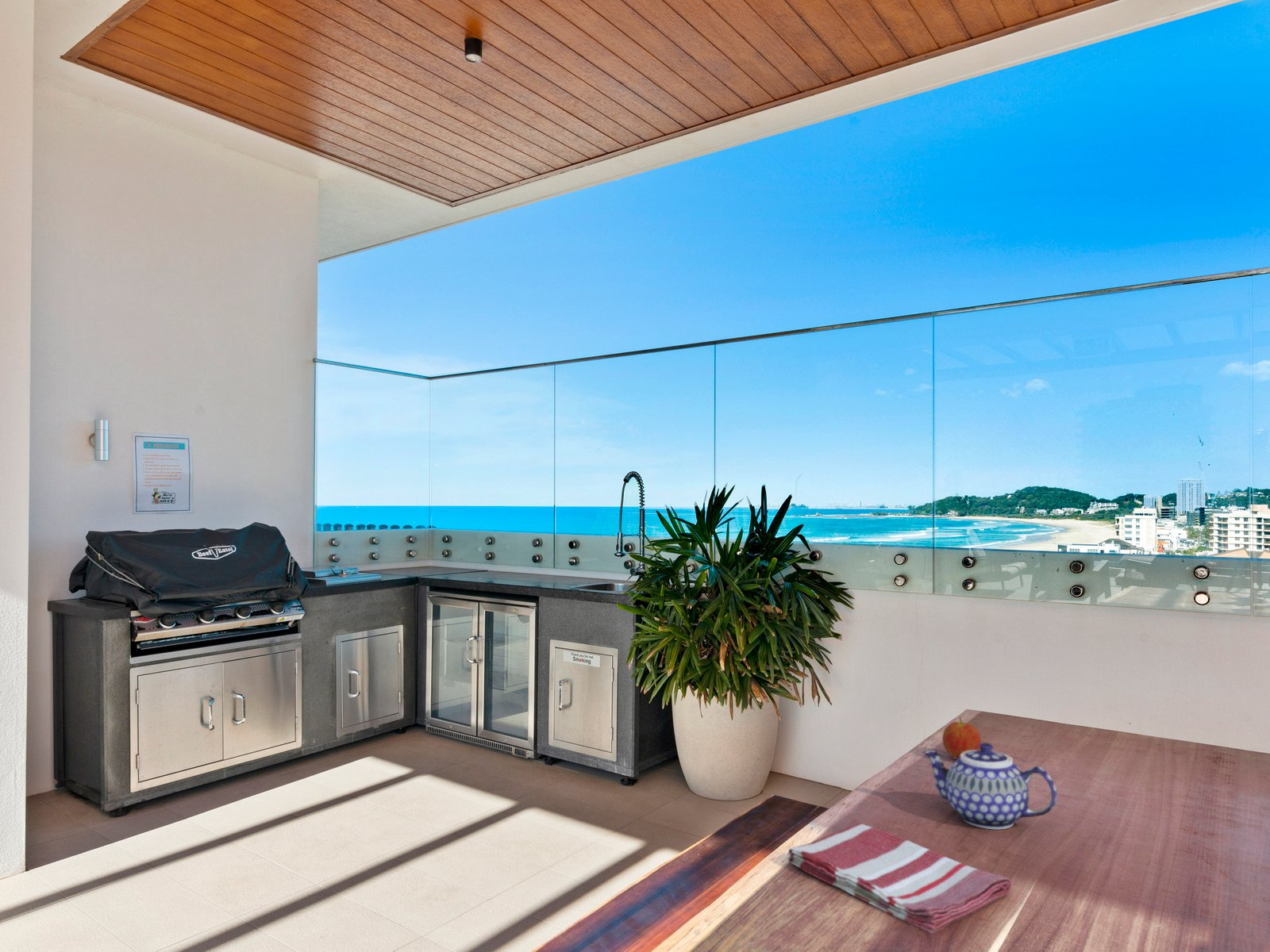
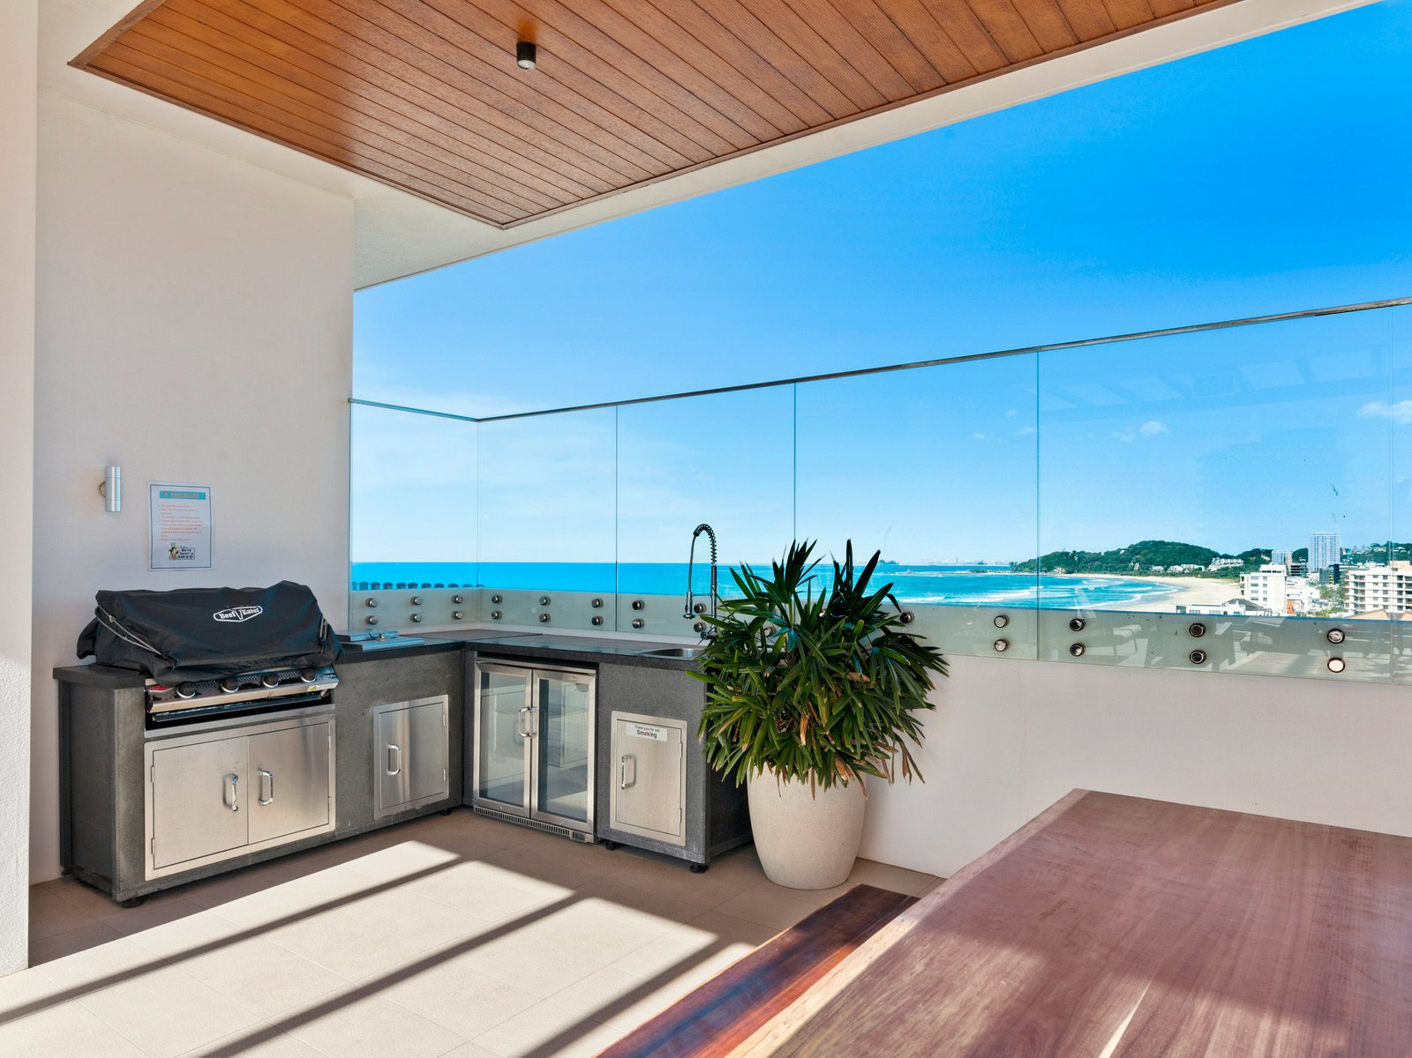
- dish towel [787,823,1012,935]
- teapot [922,742,1057,830]
- fruit [941,716,982,760]
